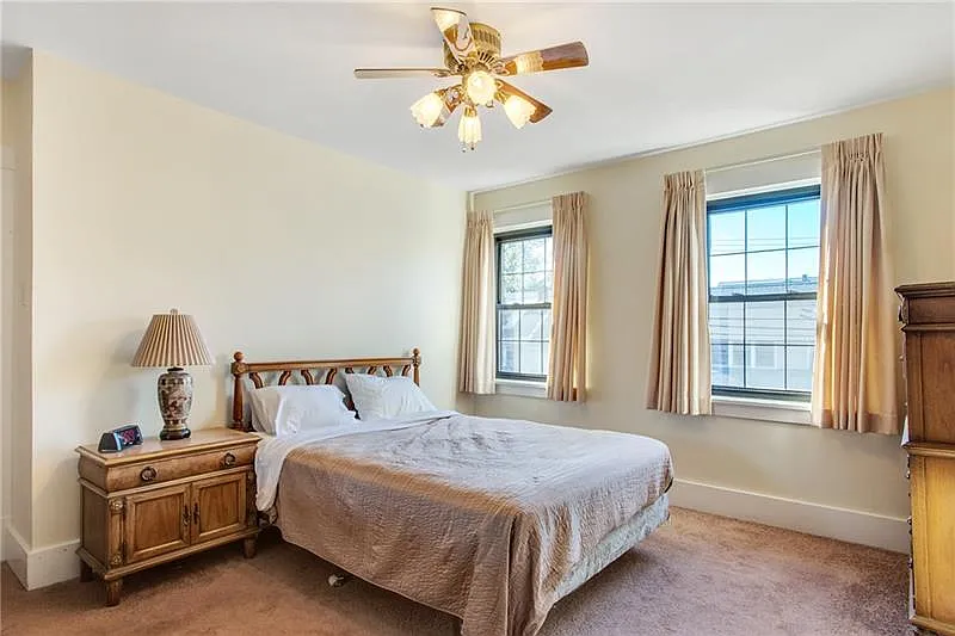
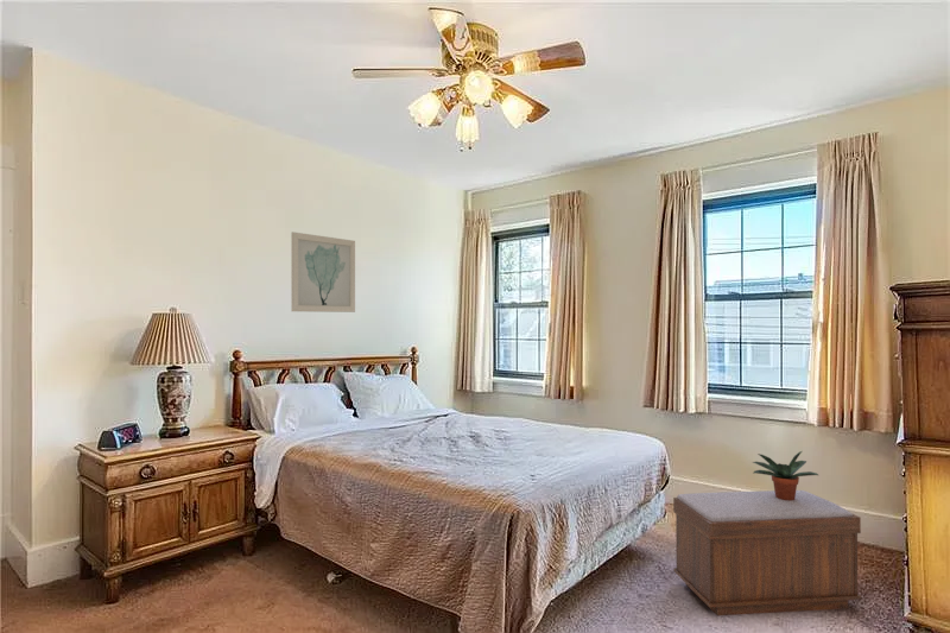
+ potted plant [752,450,819,500]
+ wall art [290,230,356,314]
+ bench [672,489,862,616]
